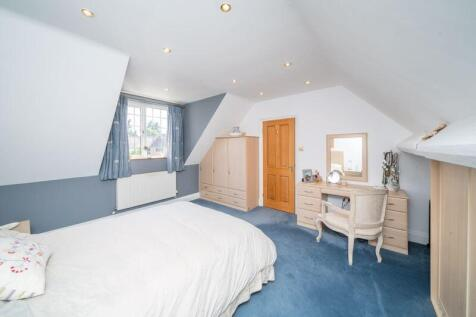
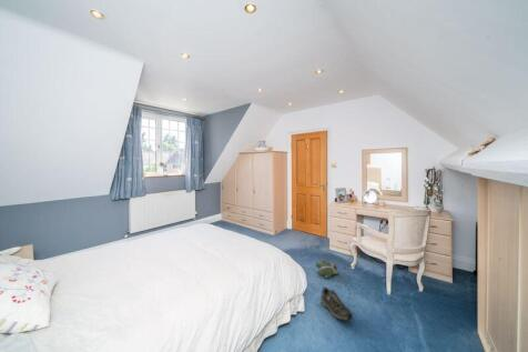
+ plush toy [315,259,341,279]
+ shoe [319,286,354,322]
